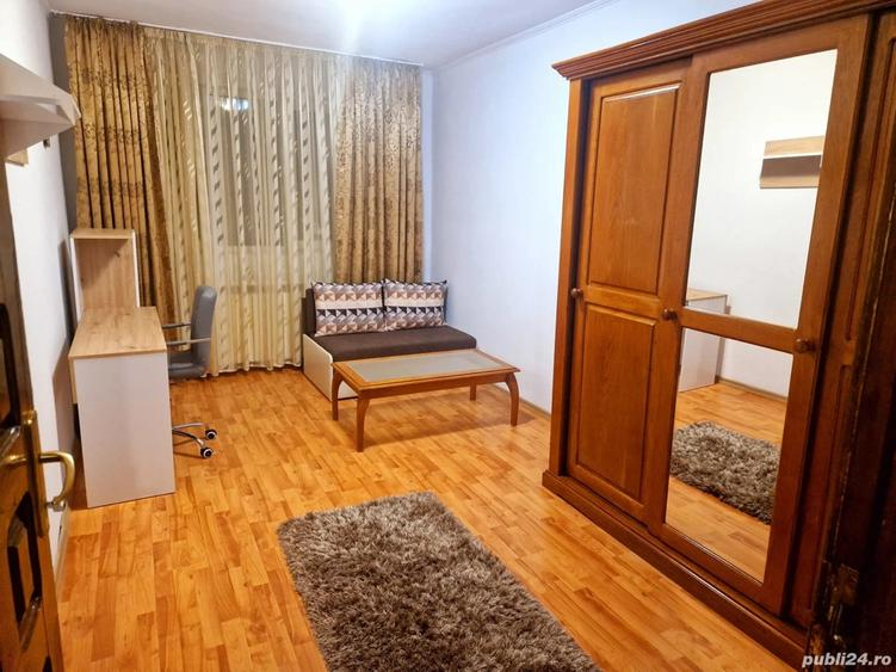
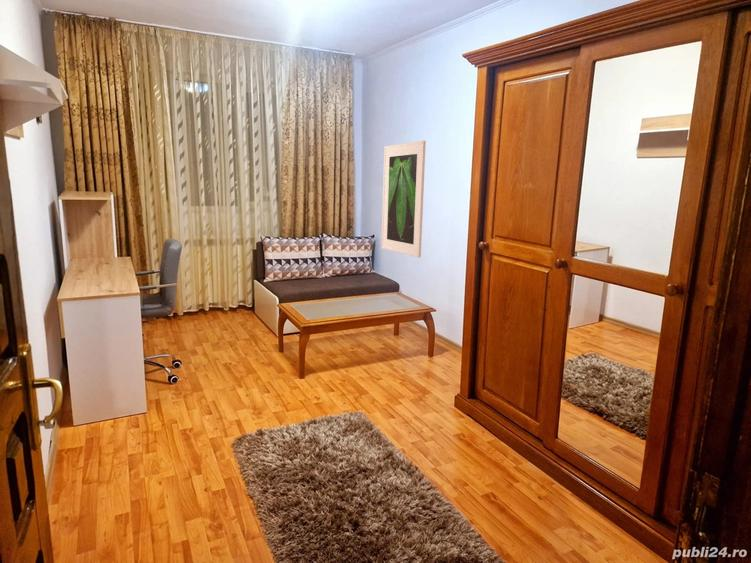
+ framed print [380,140,427,258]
